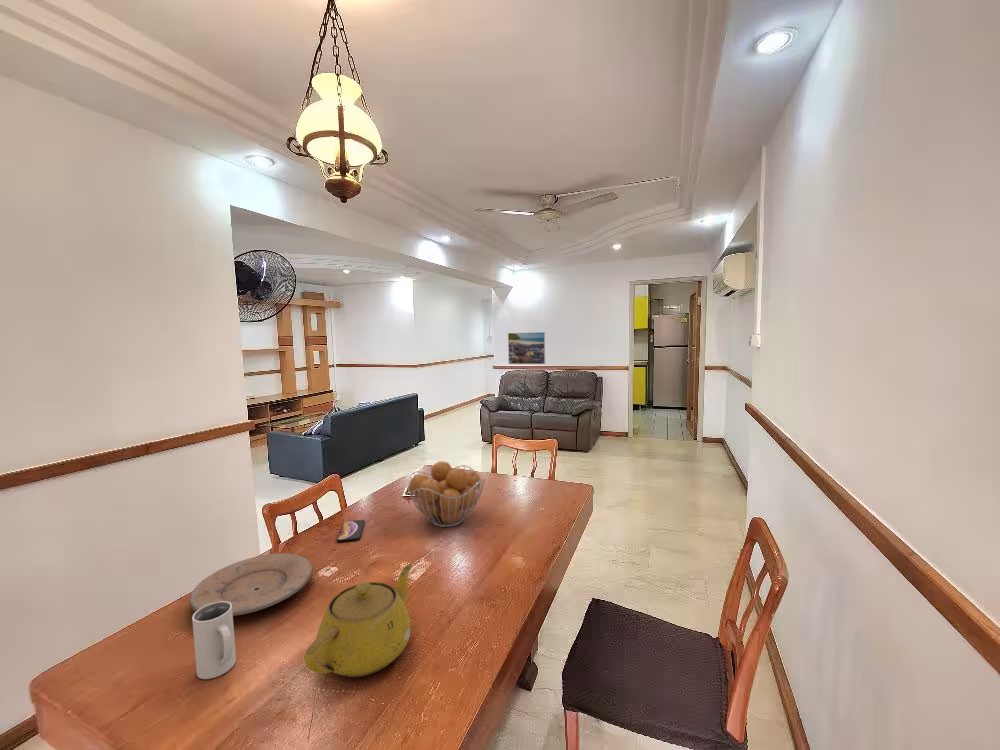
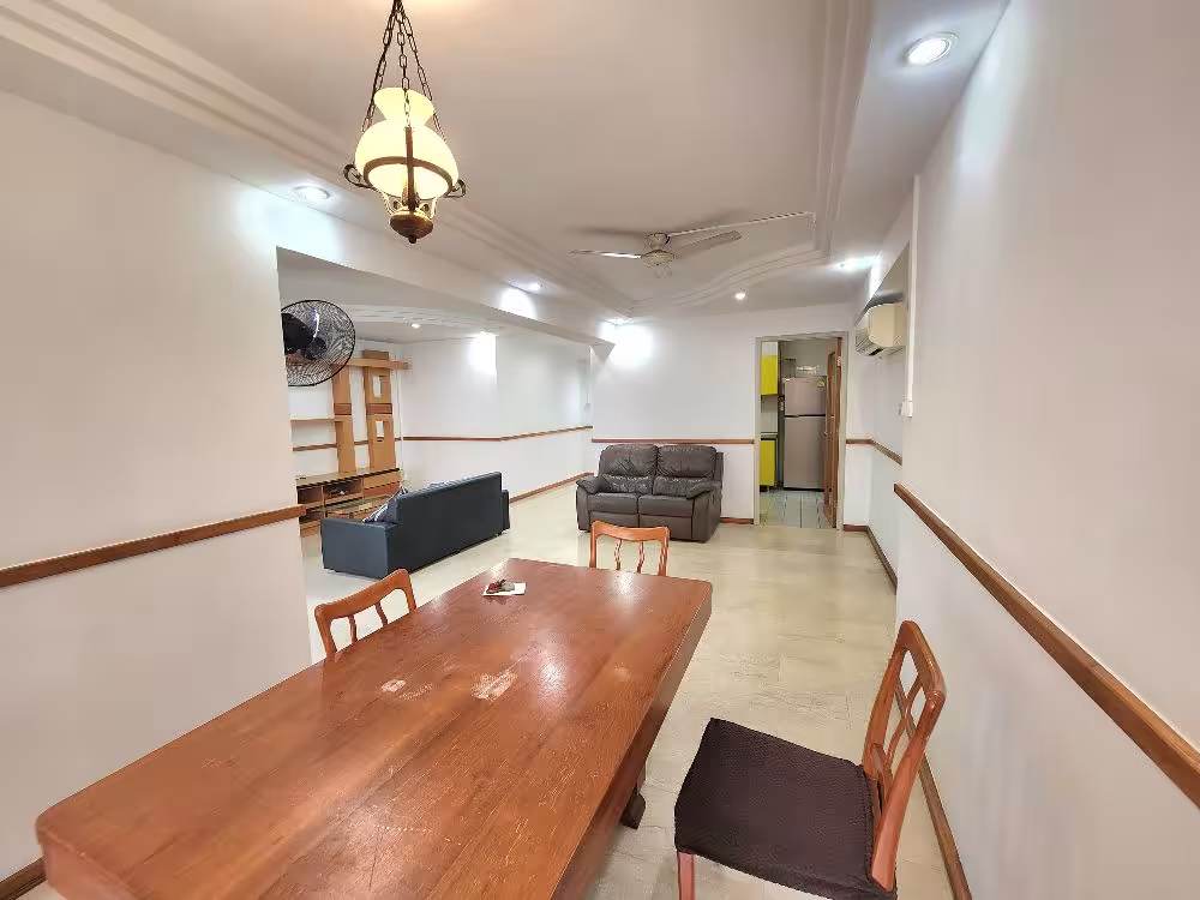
- smartphone [336,519,366,543]
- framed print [507,331,546,365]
- fruit basket [407,460,485,528]
- plate [189,553,313,617]
- mug [191,601,237,680]
- teapot [304,563,414,678]
